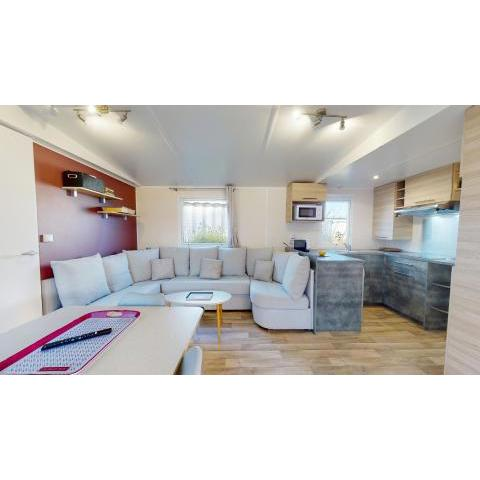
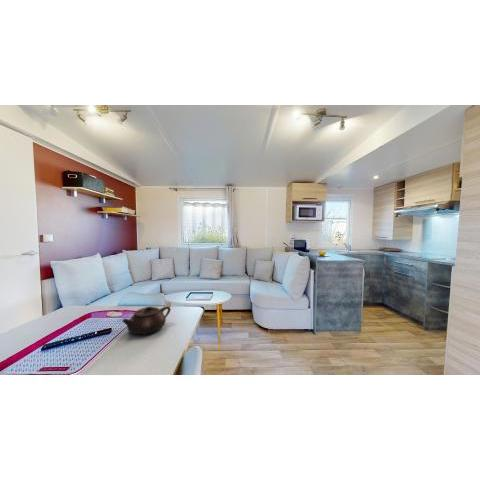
+ teapot [121,305,172,336]
